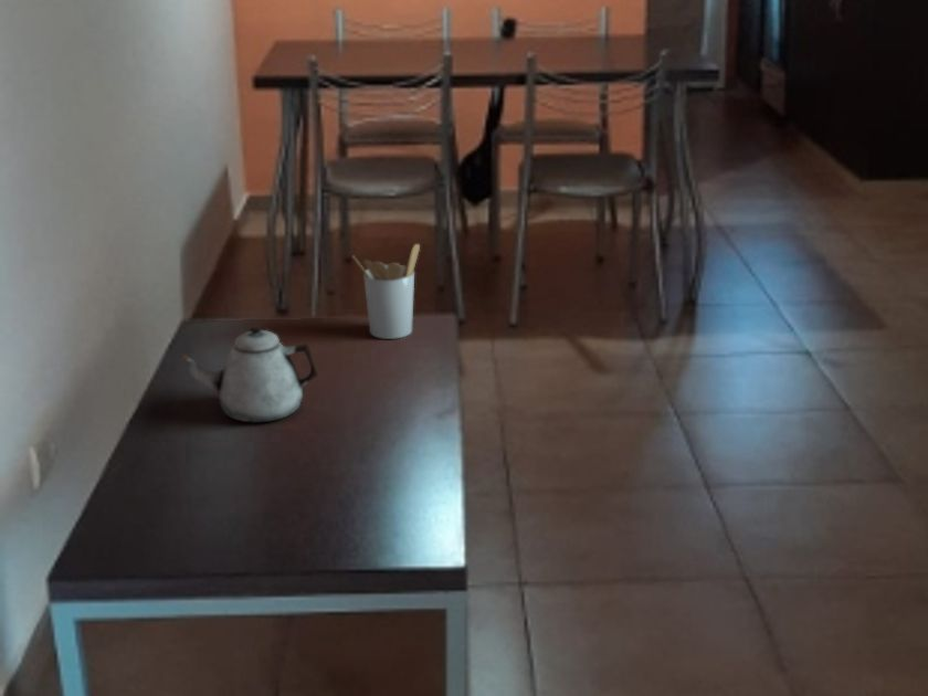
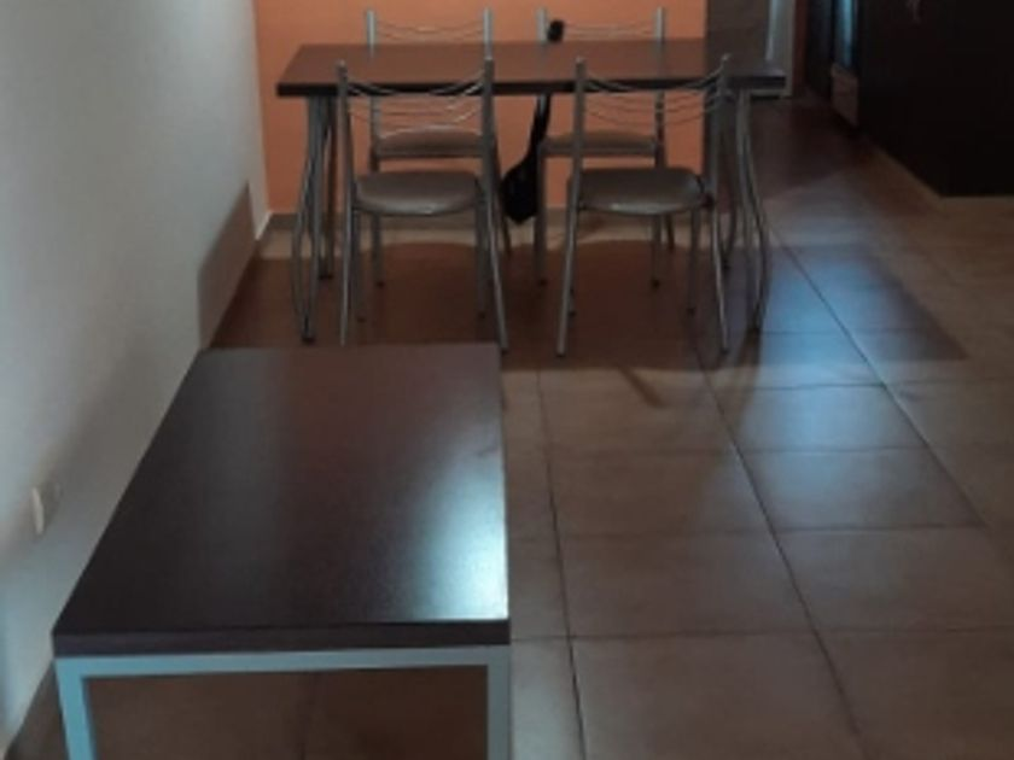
- teapot [180,326,319,424]
- utensil holder [351,243,421,340]
